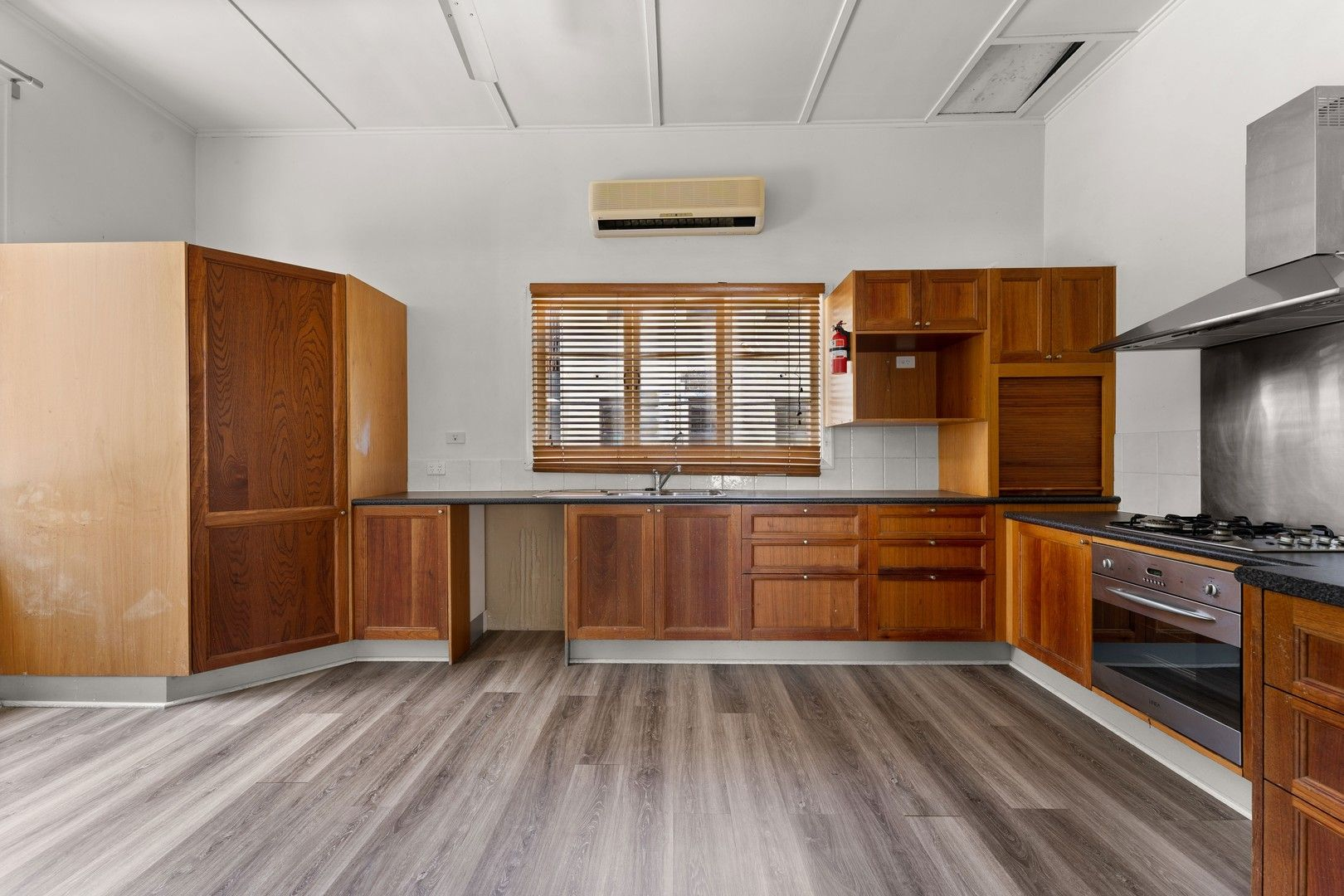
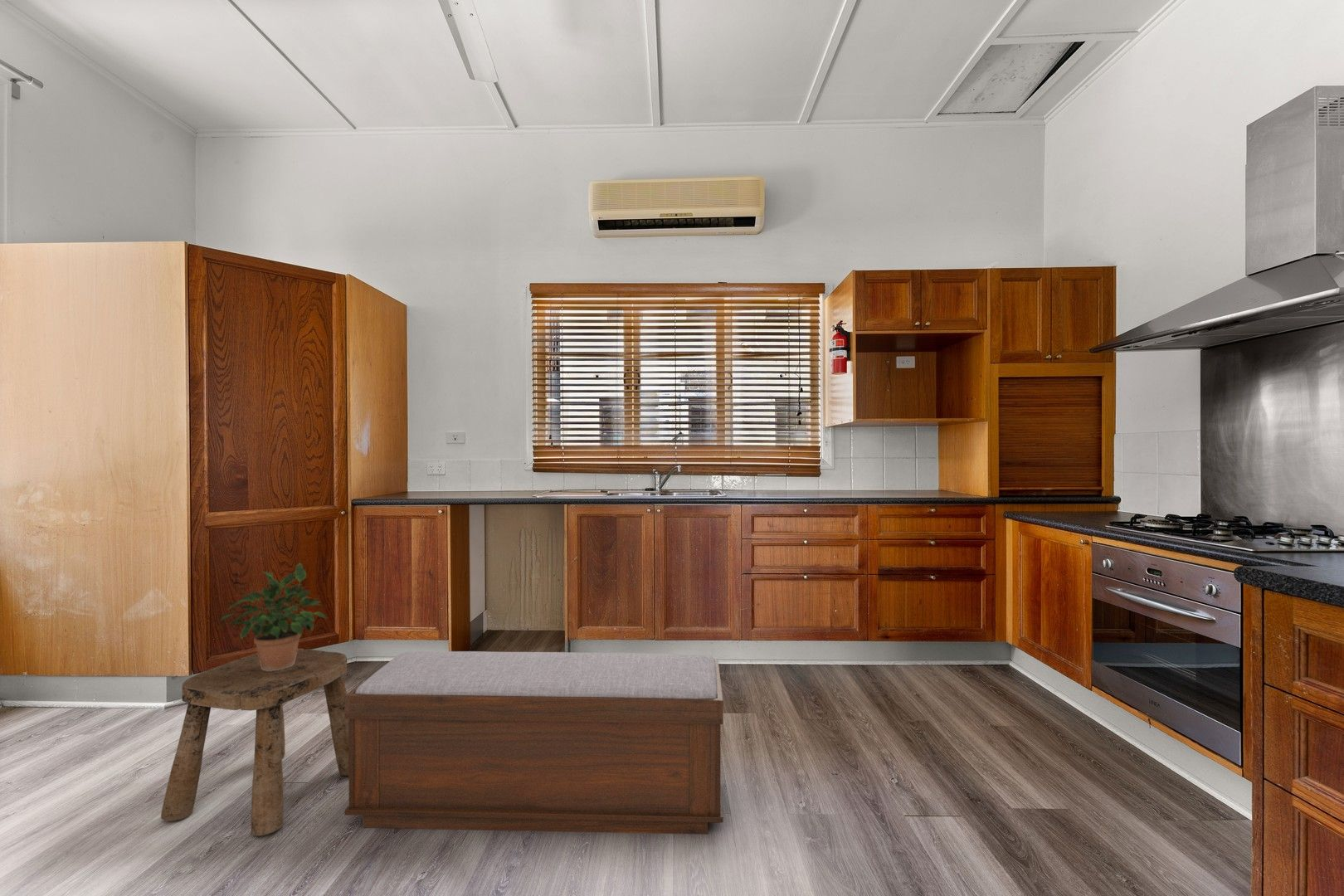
+ bench [344,650,724,835]
+ potted plant [218,562,328,671]
+ stool [160,648,348,837]
